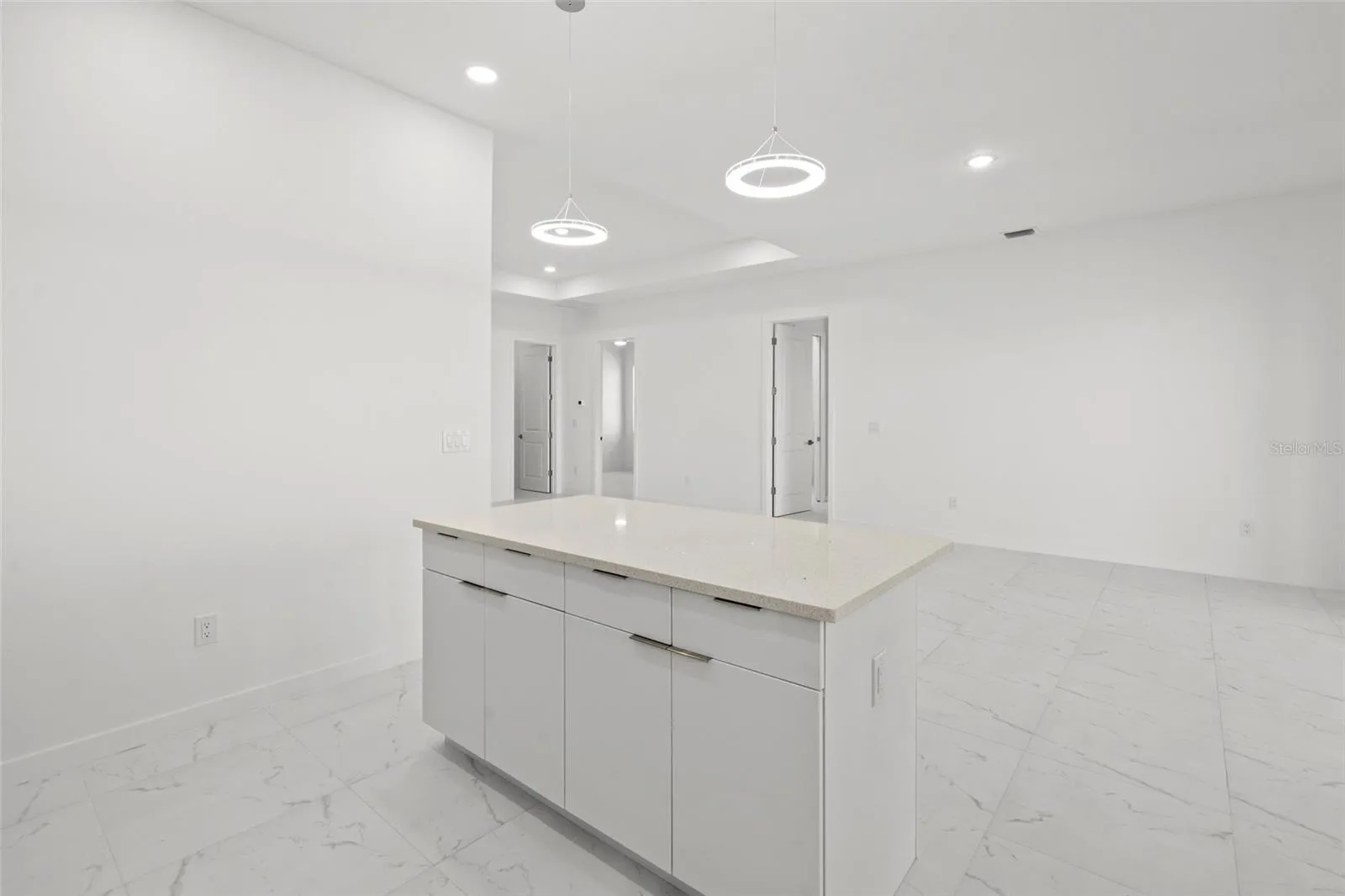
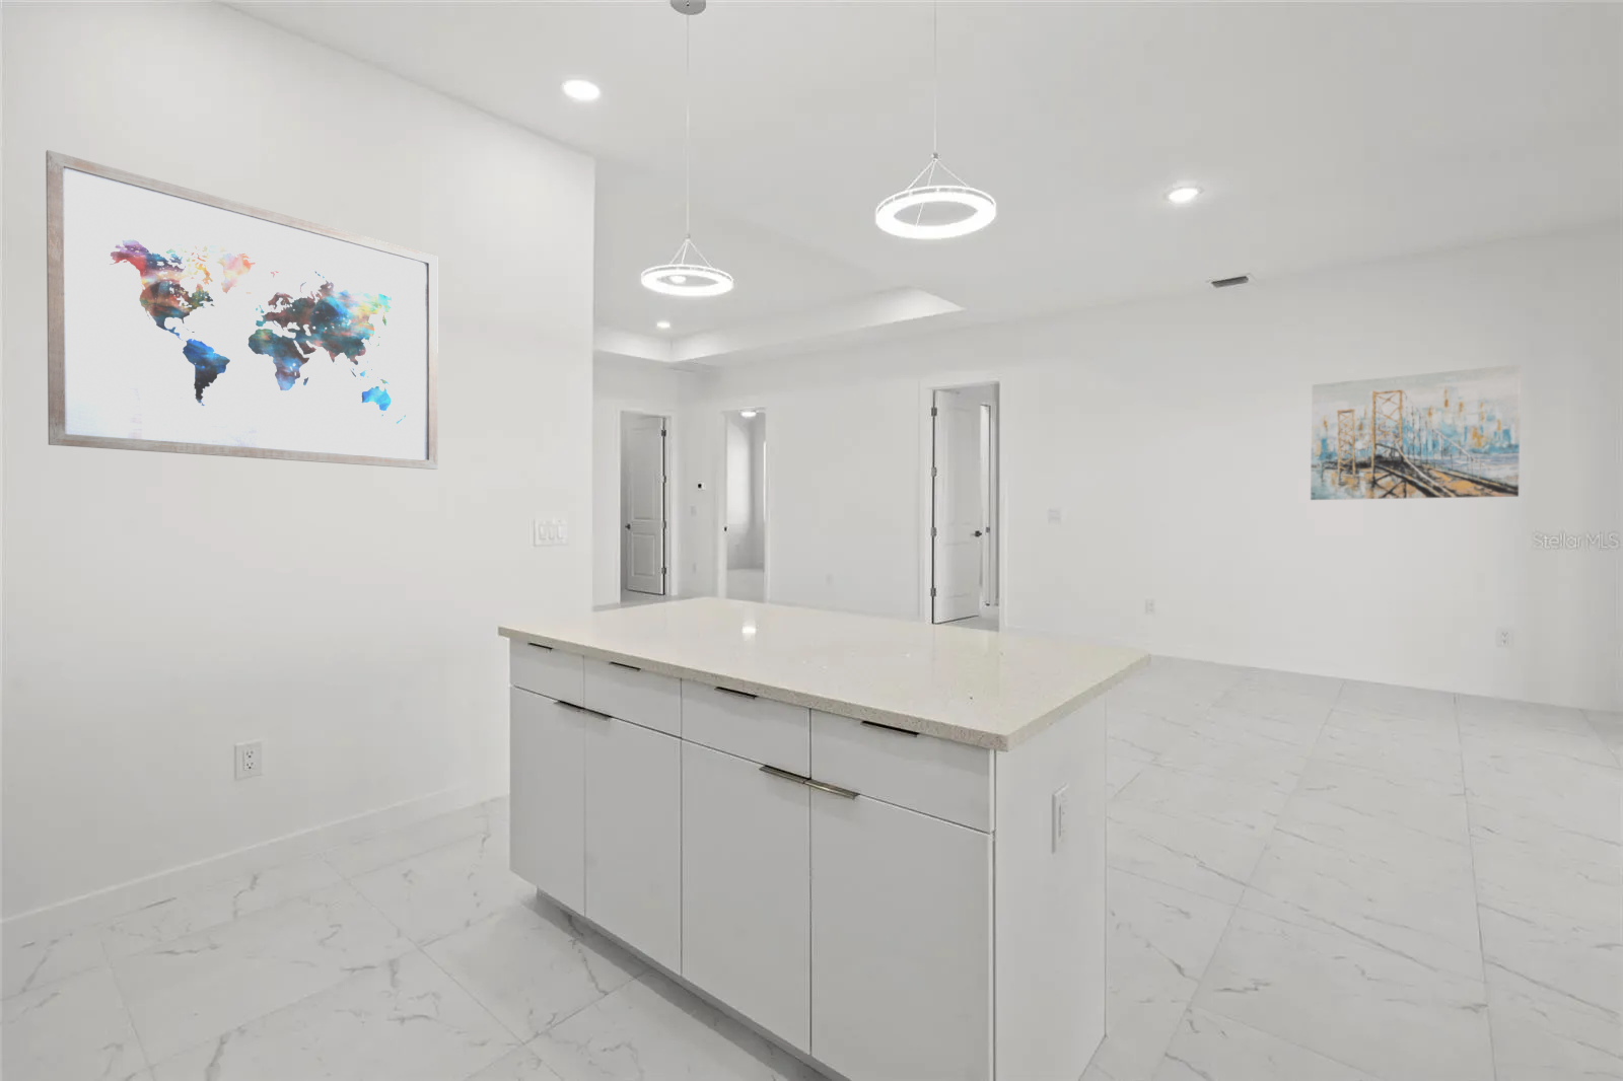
+ wall art [45,150,439,471]
+ wall art [1309,363,1523,501]
